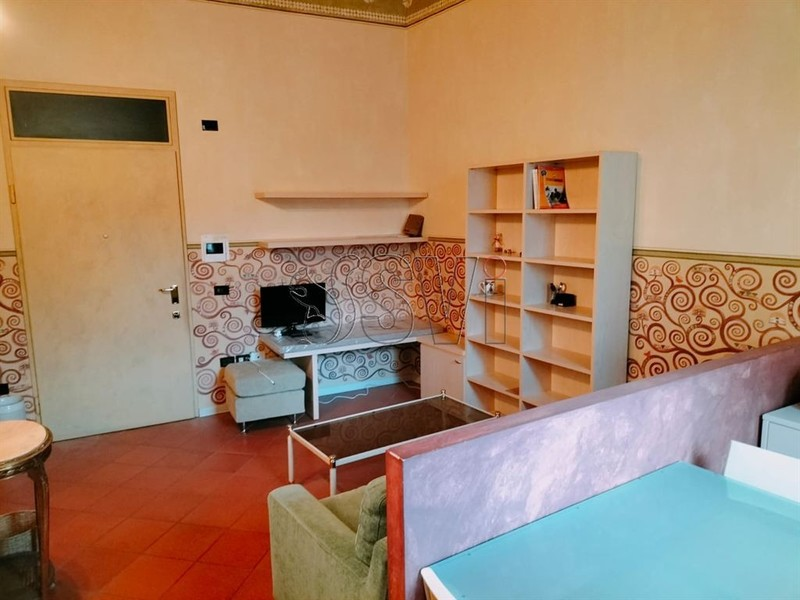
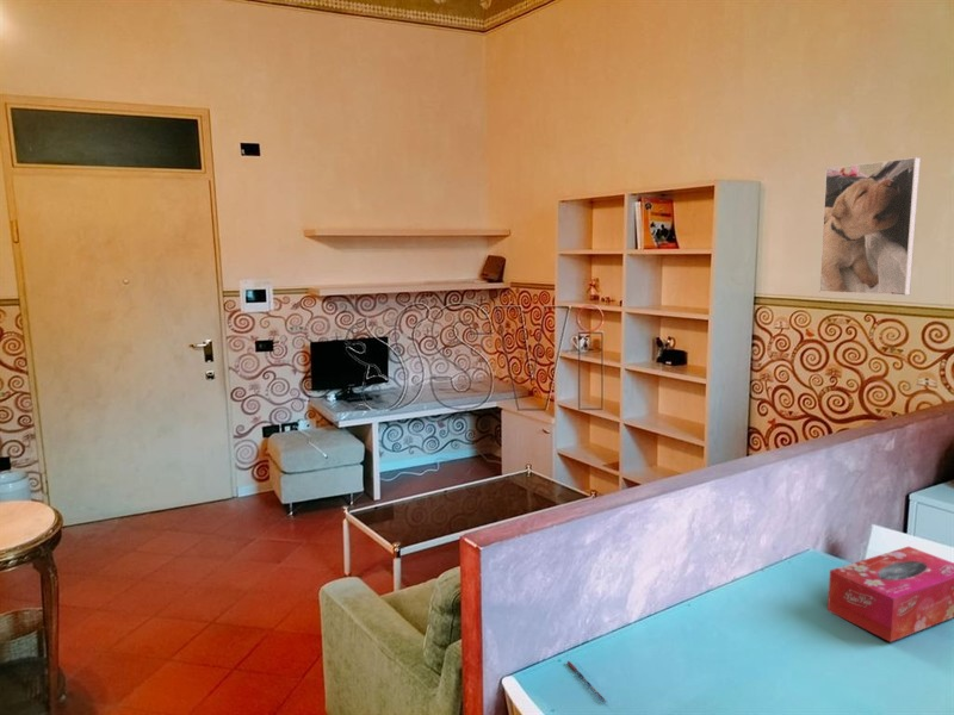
+ tissue box [826,546,954,644]
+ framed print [818,156,922,297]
+ pen [565,660,608,703]
